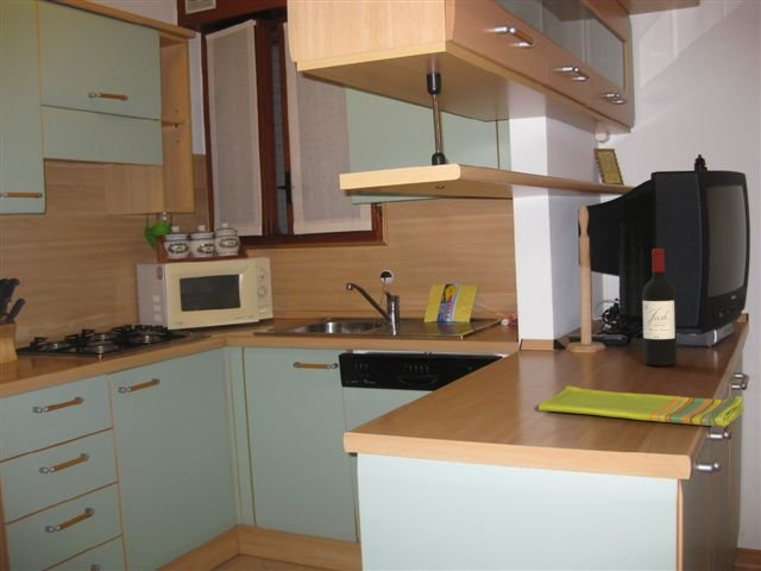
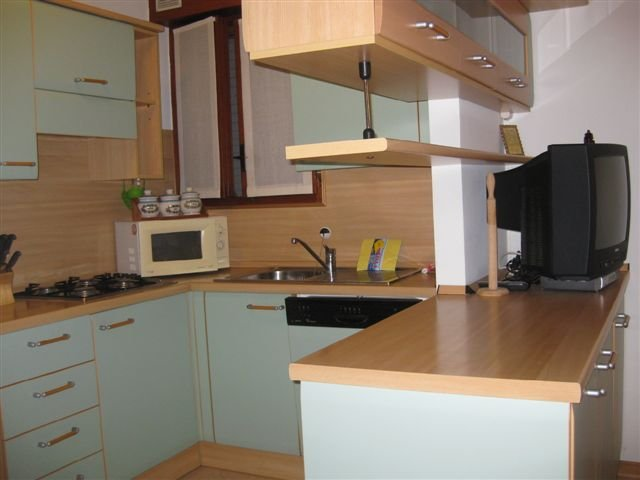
- wine bottle [642,247,678,368]
- dish towel [537,384,744,428]
